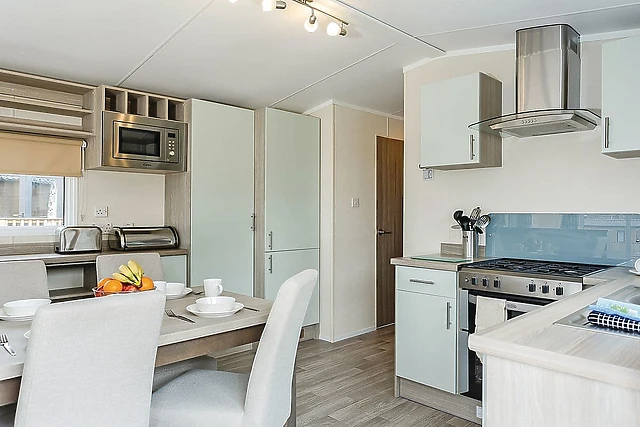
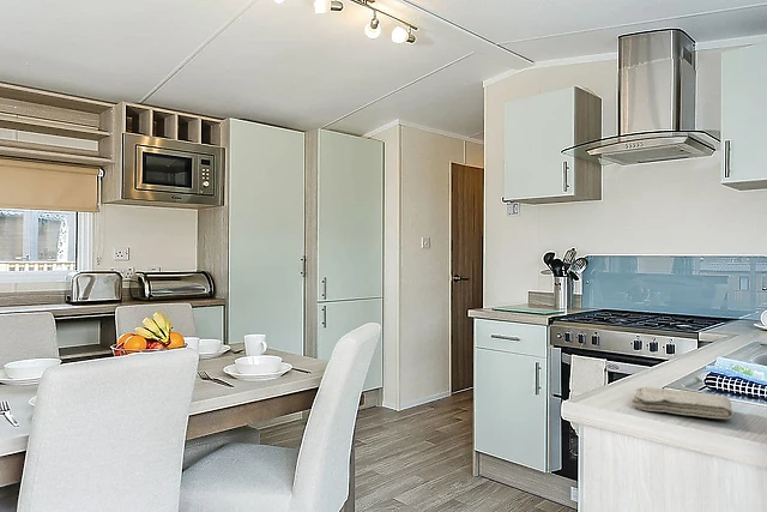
+ washcloth [630,386,735,420]
